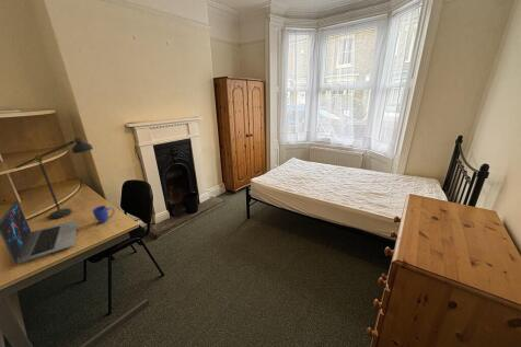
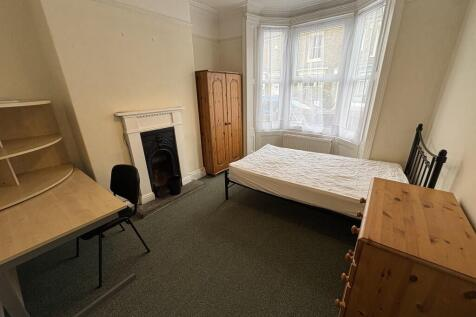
- desk lamp [8,131,94,220]
- mug [91,205,115,224]
- laptop [0,199,79,265]
